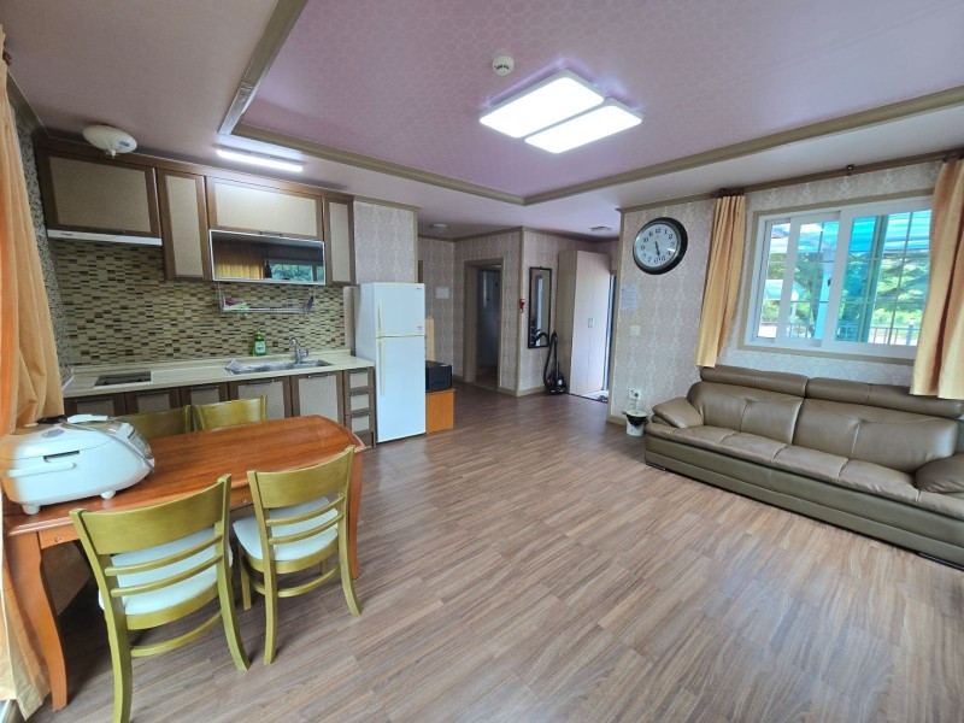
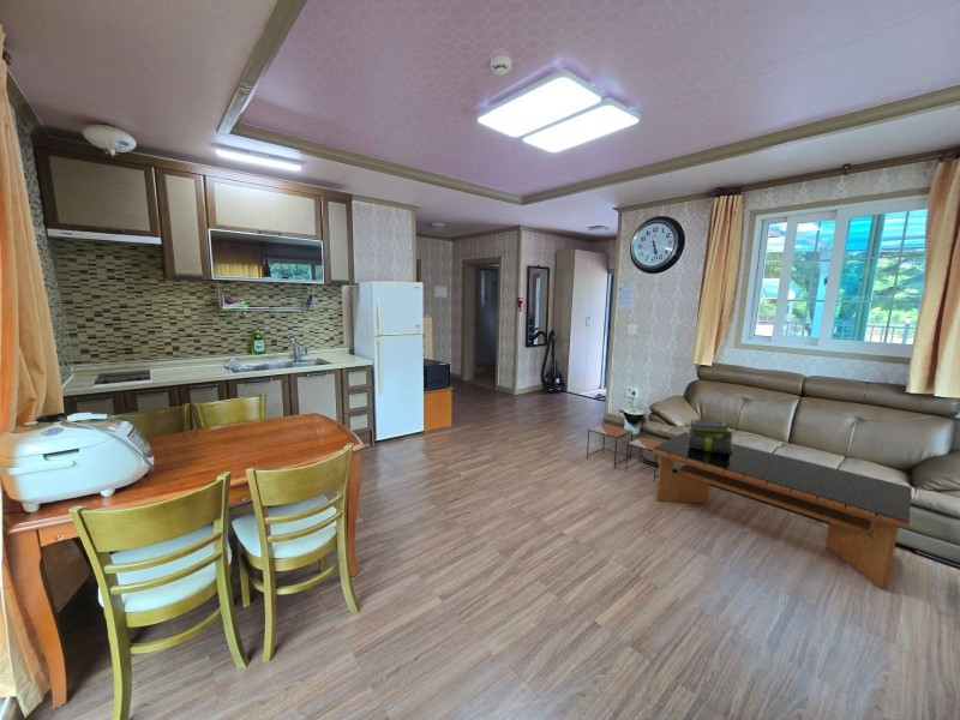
+ stack of books [686,418,734,454]
+ coffee table [653,431,913,589]
+ side table [586,422,664,482]
